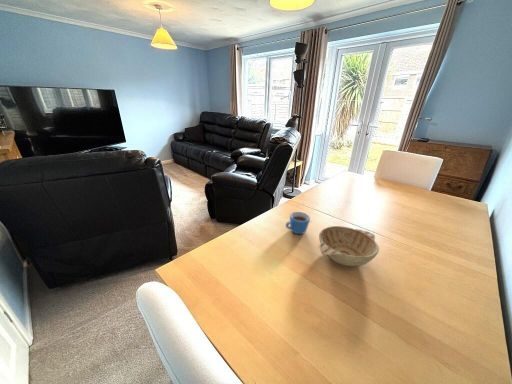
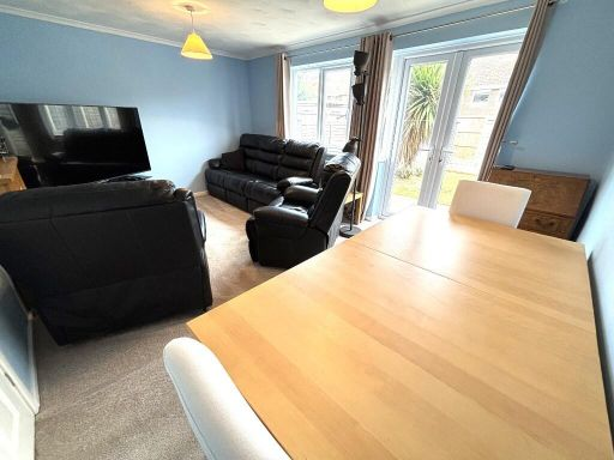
- decorative bowl [318,225,380,267]
- mug [285,211,311,235]
